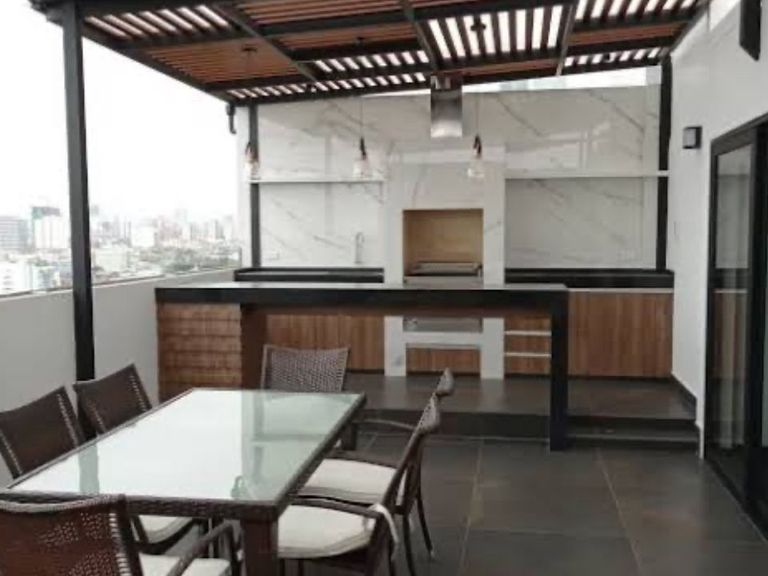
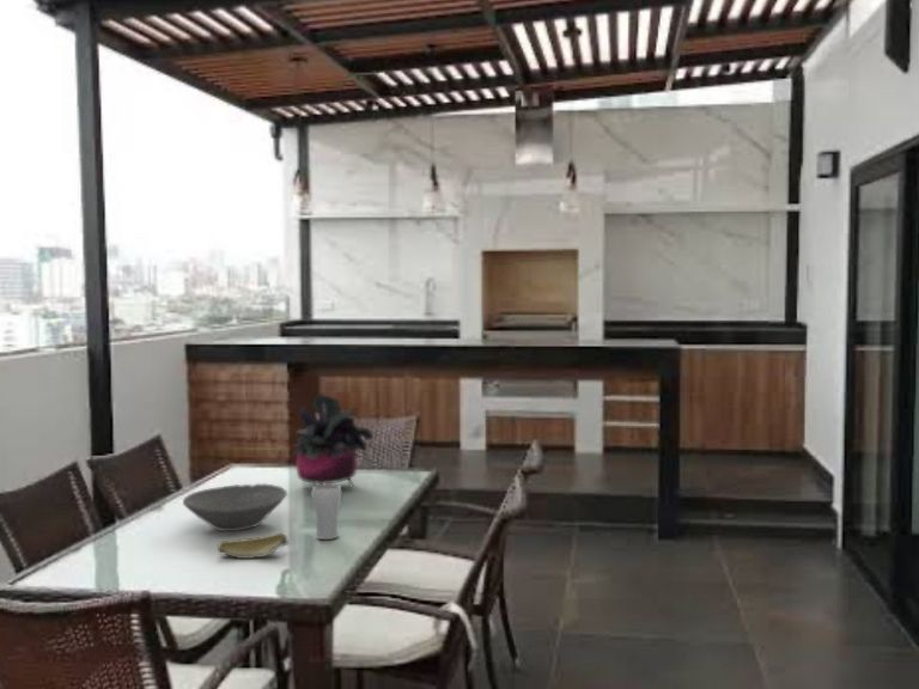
+ bowl [182,482,288,532]
+ drinking glass [310,483,342,541]
+ potted plant [292,394,375,488]
+ banana [217,531,290,560]
